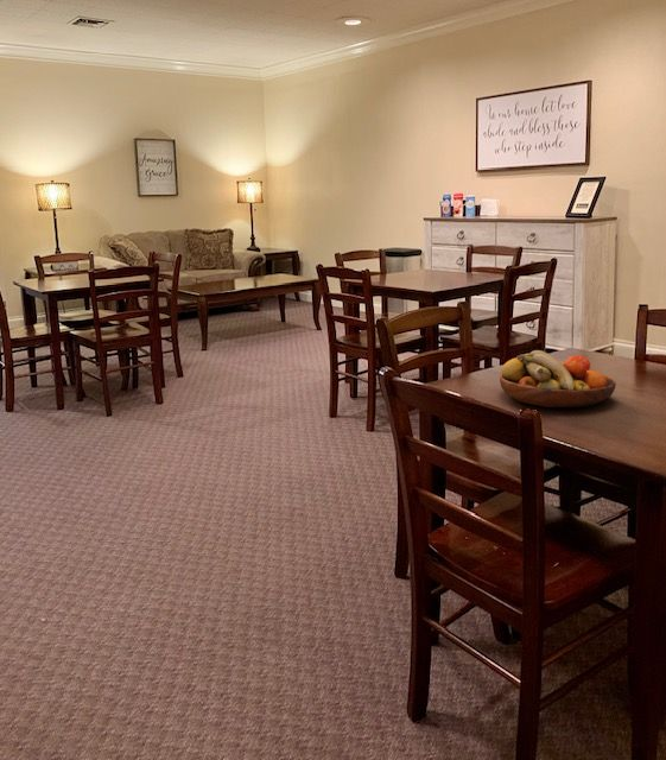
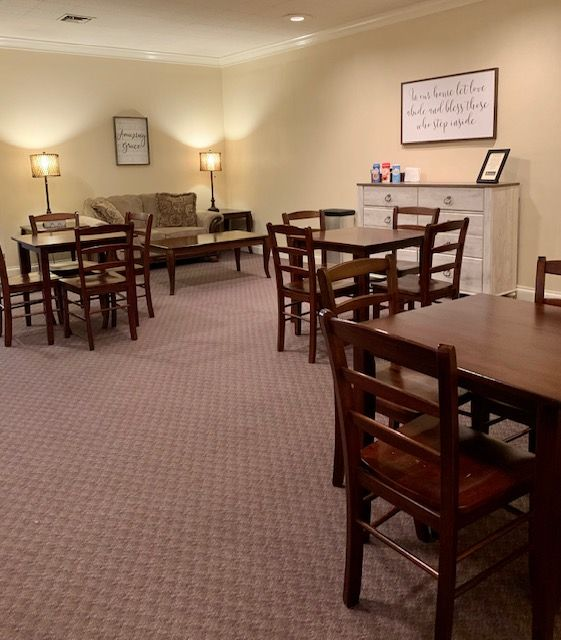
- fruit bowl [499,349,617,408]
